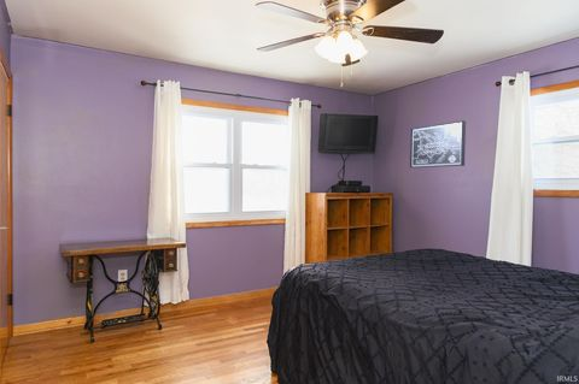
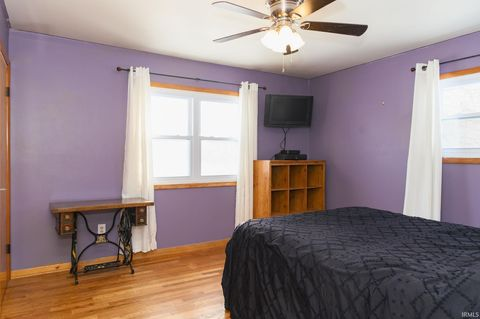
- wall art [409,119,467,169]
